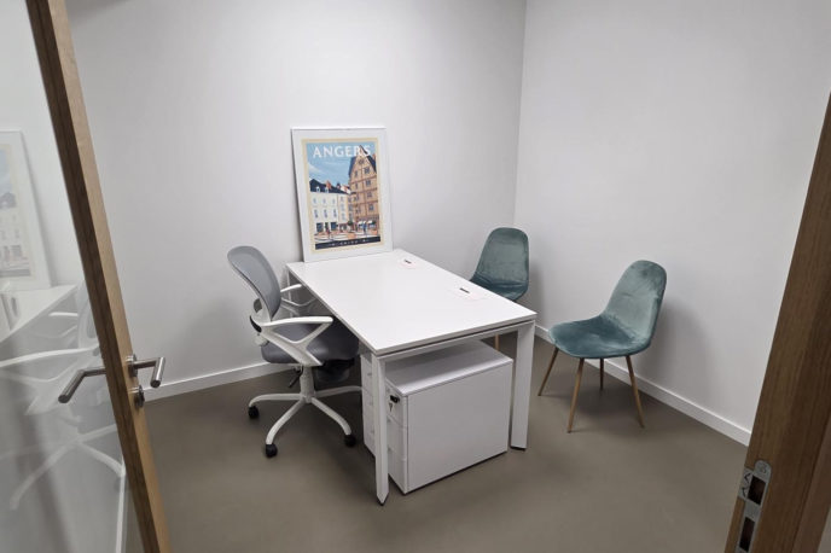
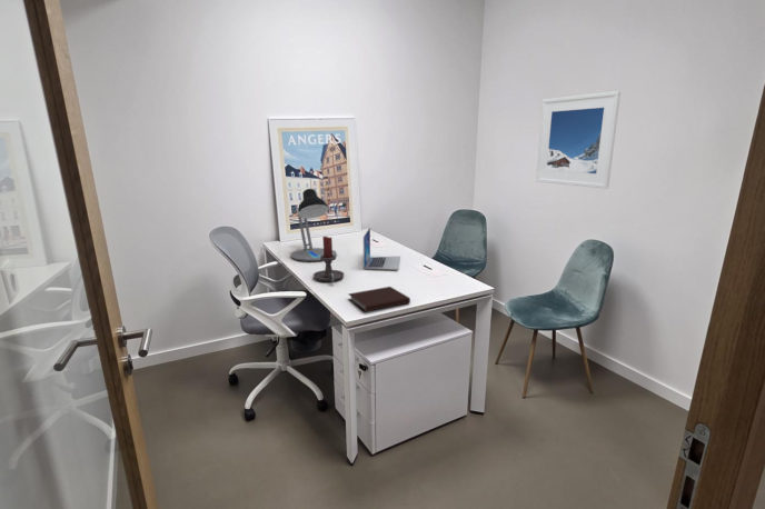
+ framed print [535,90,622,190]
+ candle holder [312,236,345,283]
+ laptop [362,227,401,271]
+ desk lamp [289,188,338,262]
+ notebook [347,286,411,313]
